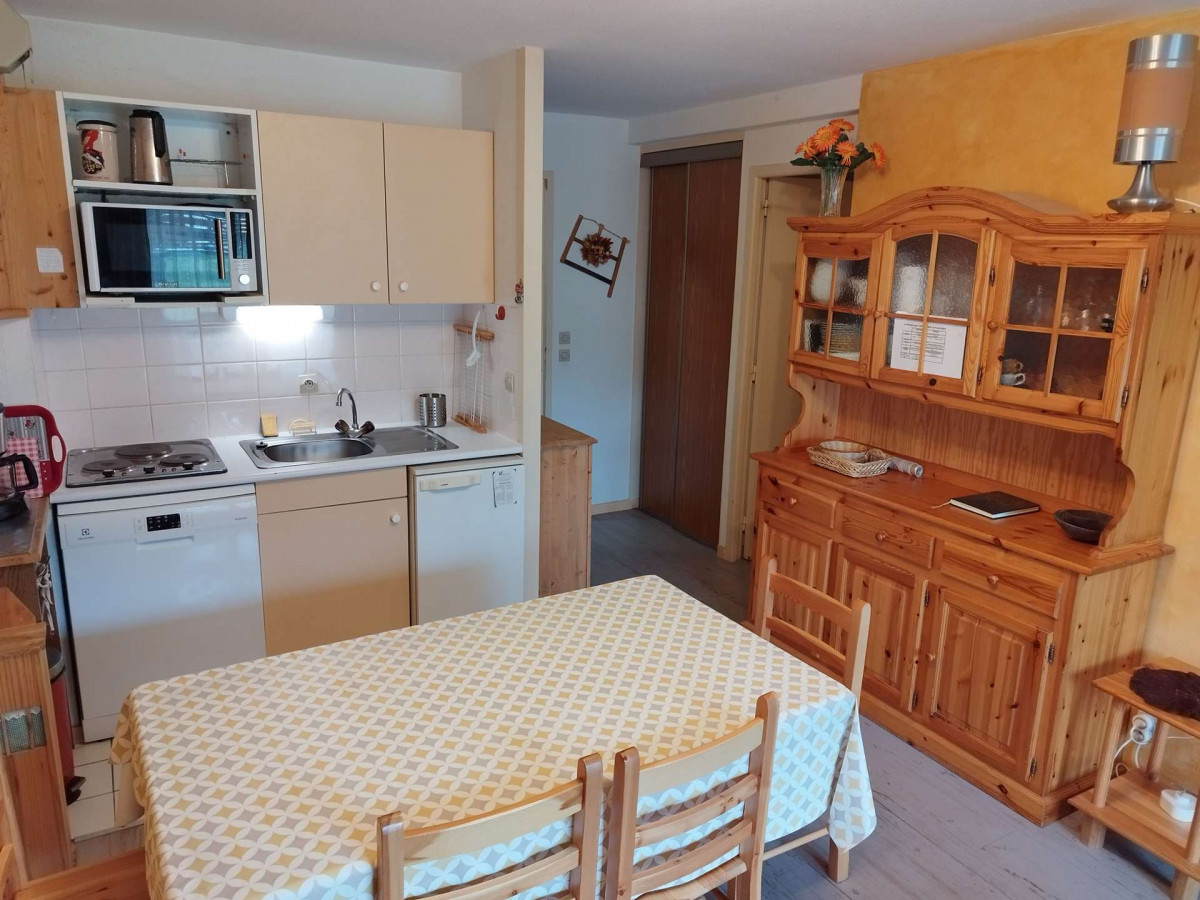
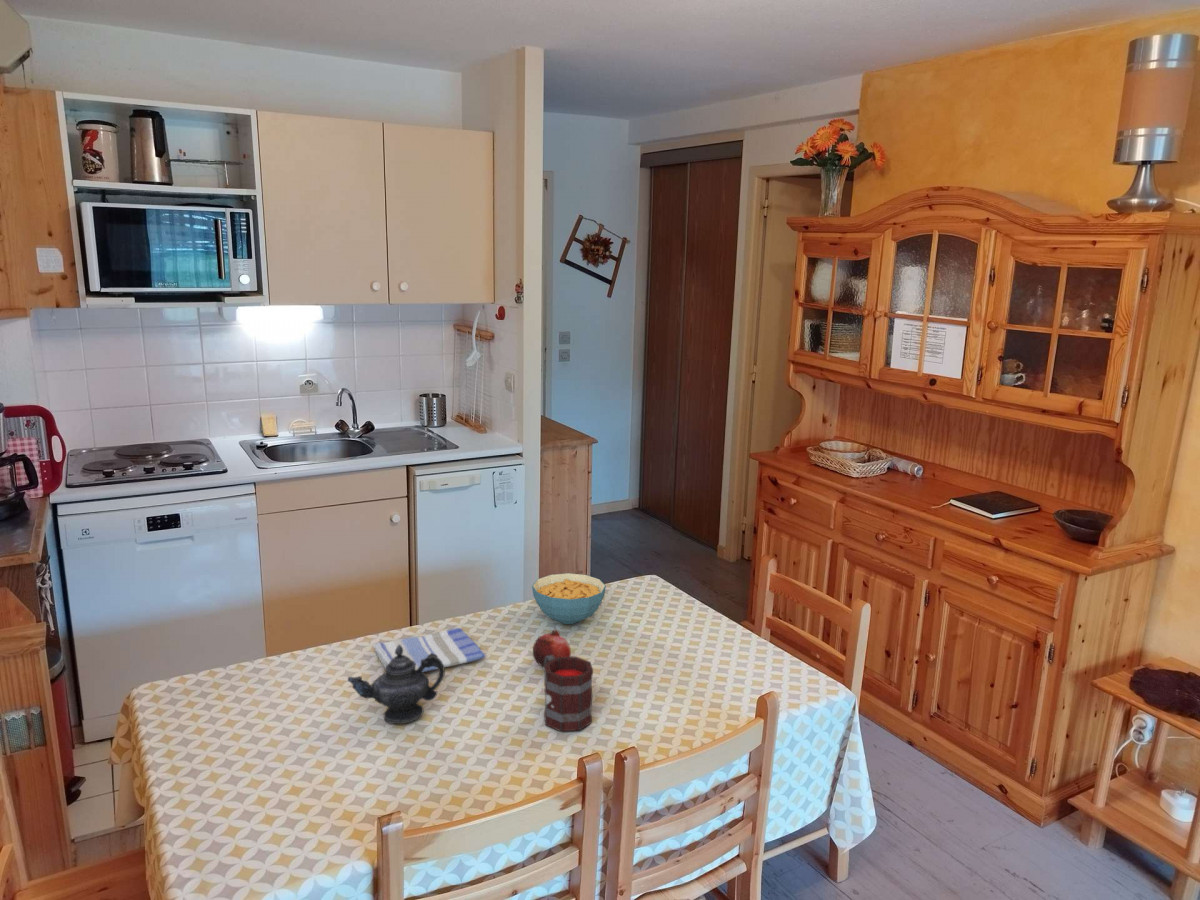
+ fruit [532,627,572,670]
+ teapot [347,644,446,725]
+ mug [543,655,594,732]
+ cereal bowl [531,572,607,625]
+ dish towel [372,627,486,673]
